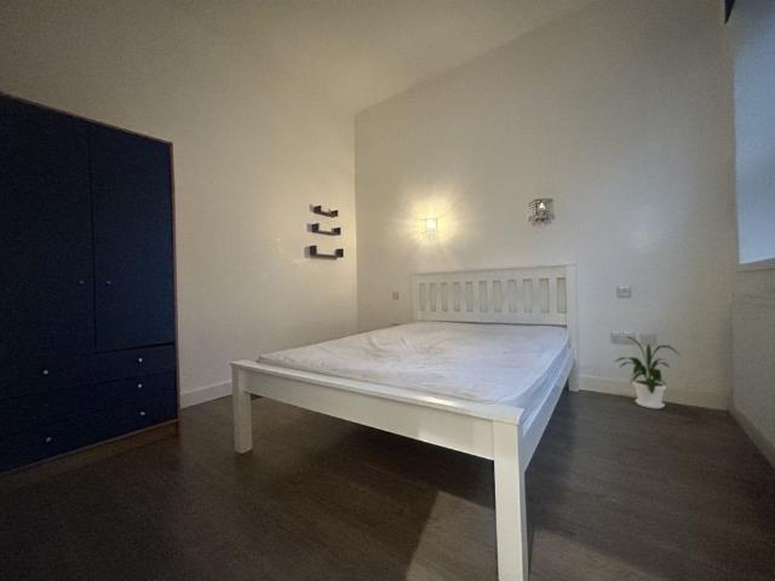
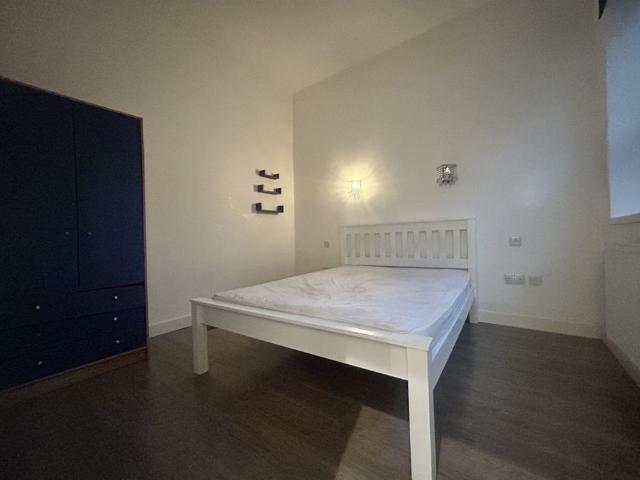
- house plant [613,334,683,410]
